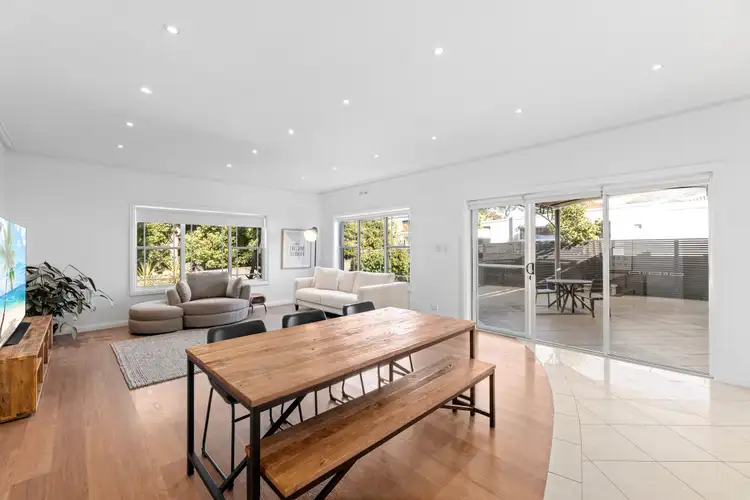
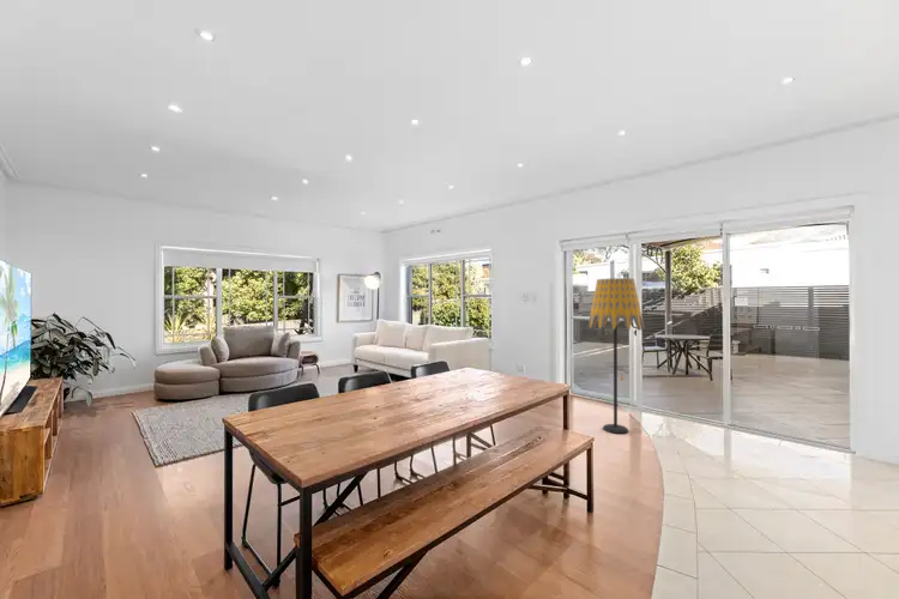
+ floor lamp [586,277,646,435]
